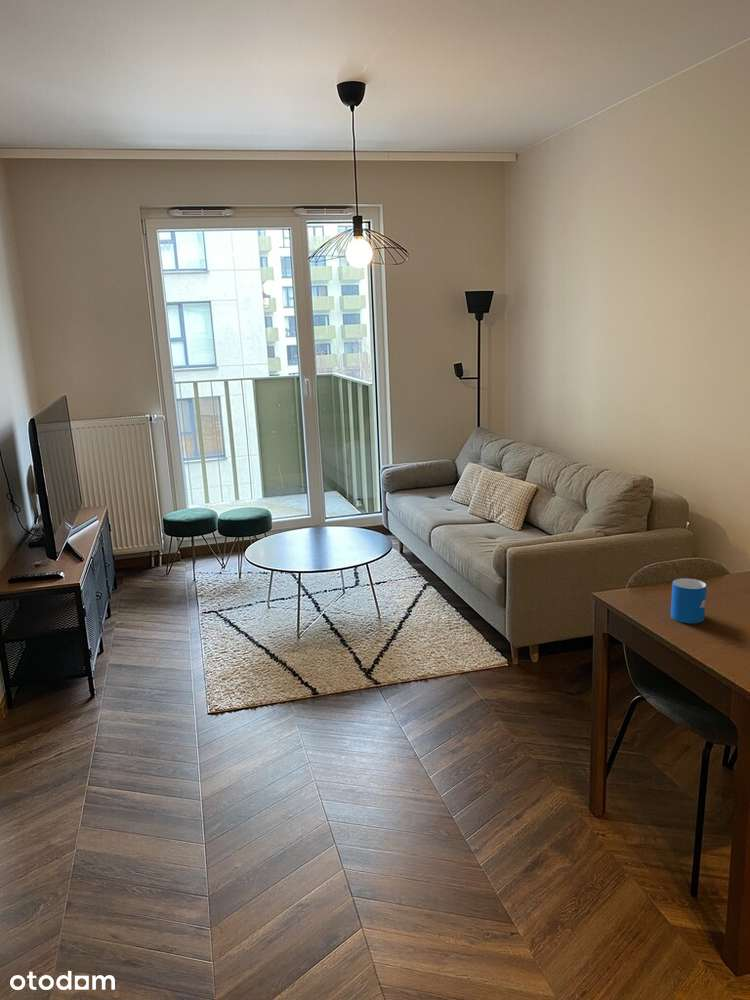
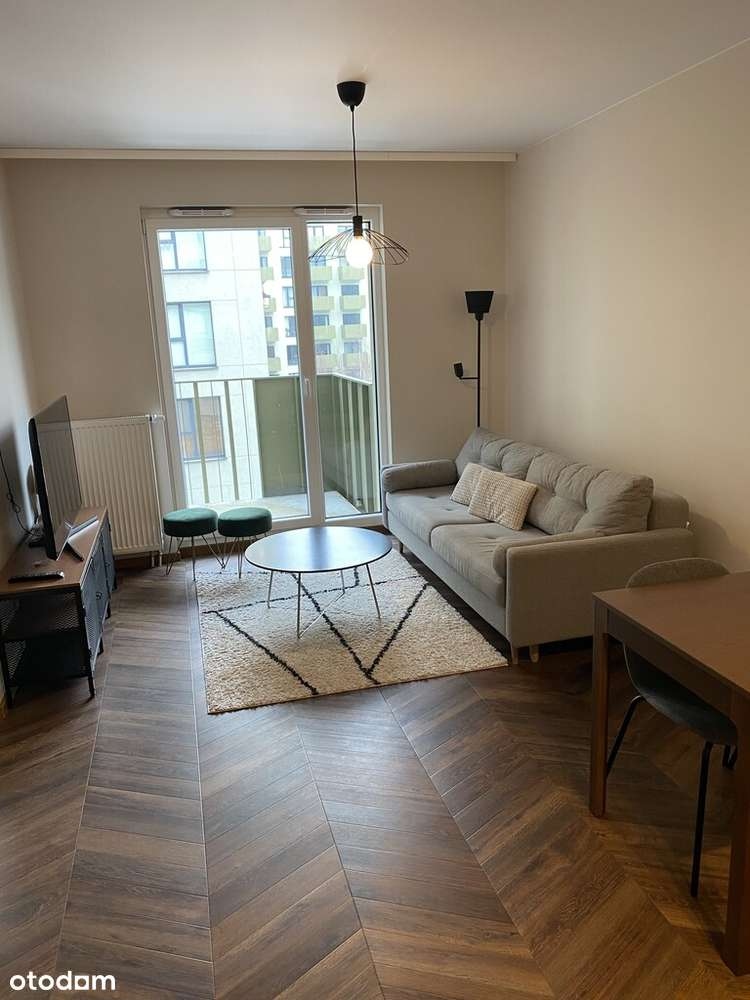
- mug [670,578,707,624]
